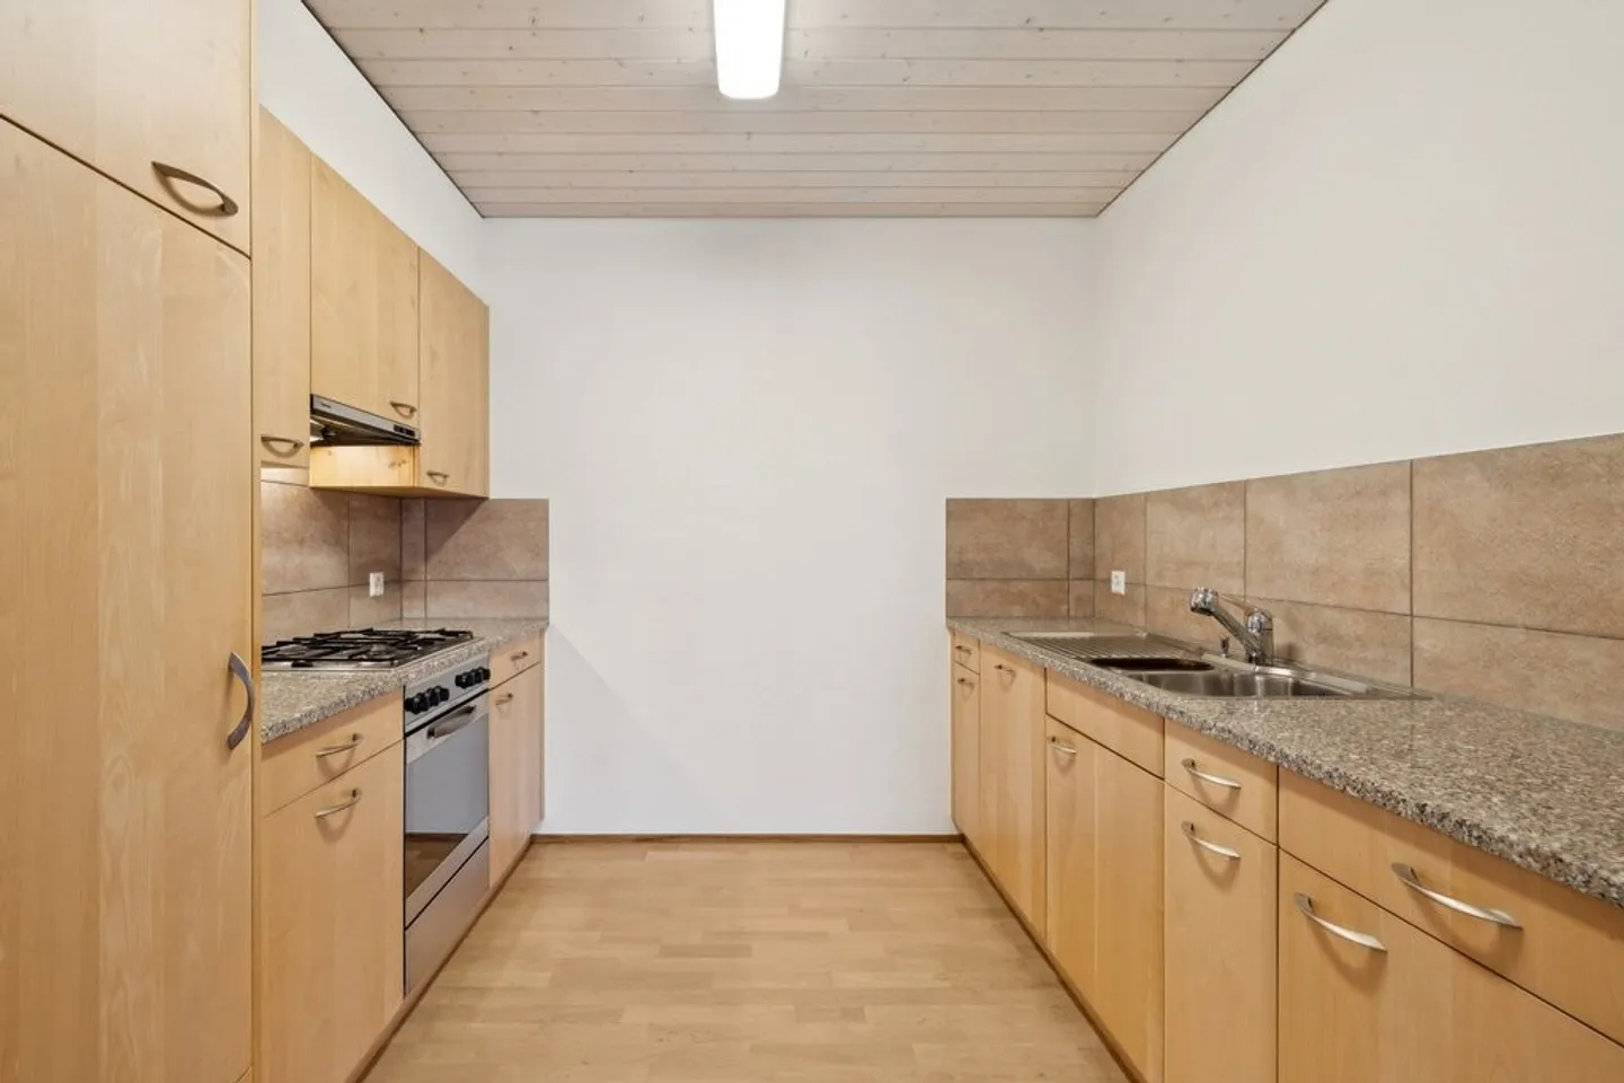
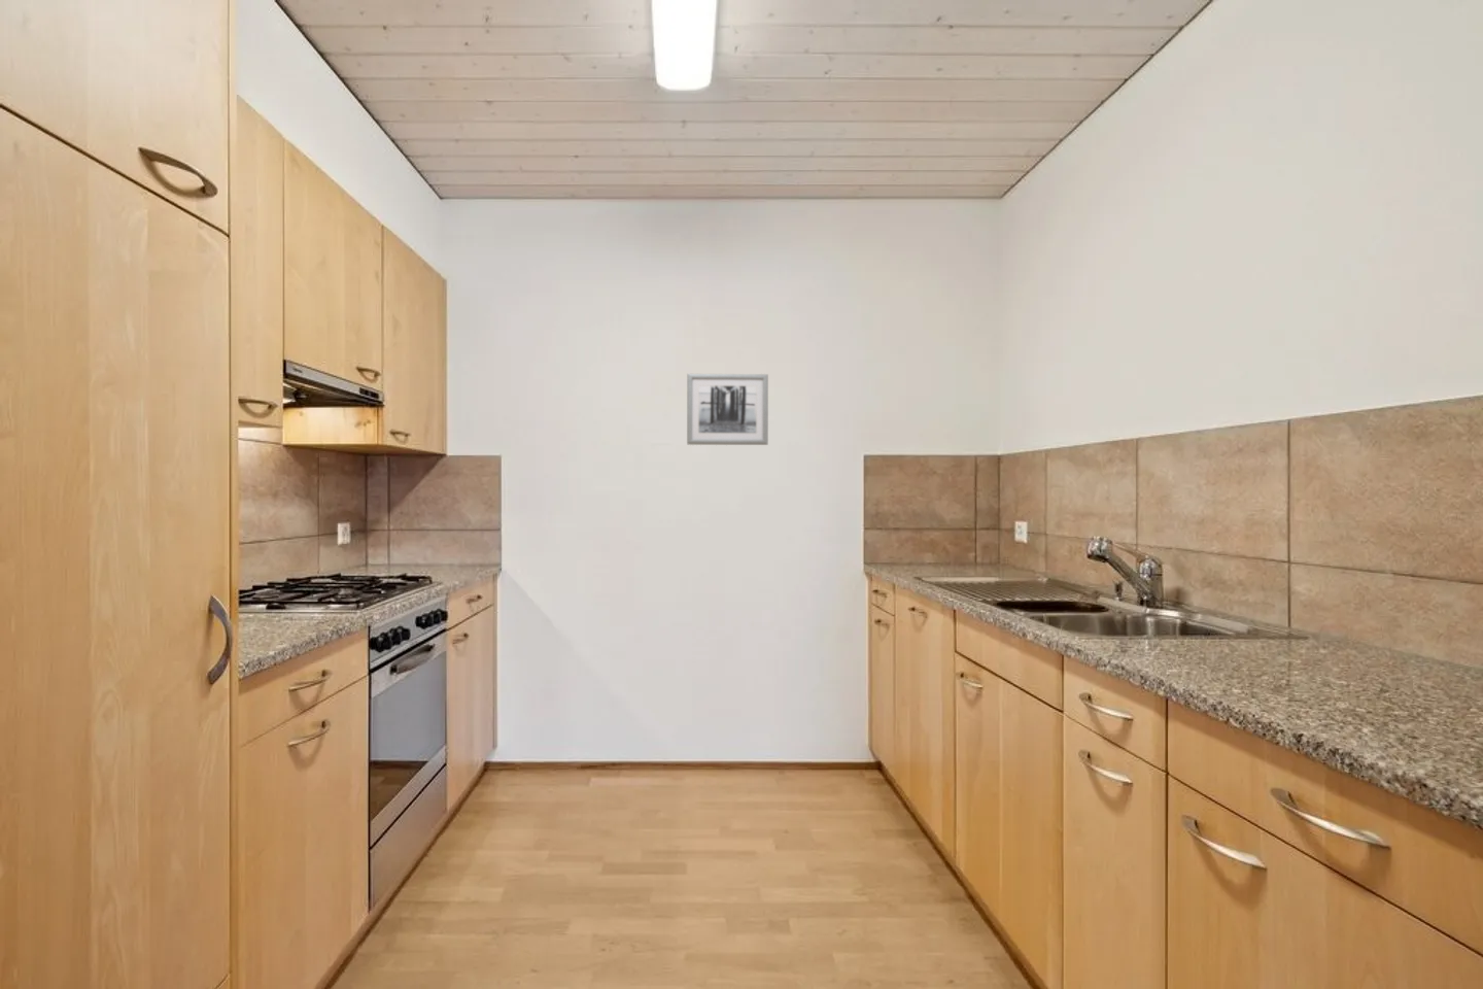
+ wall art [686,373,769,446]
